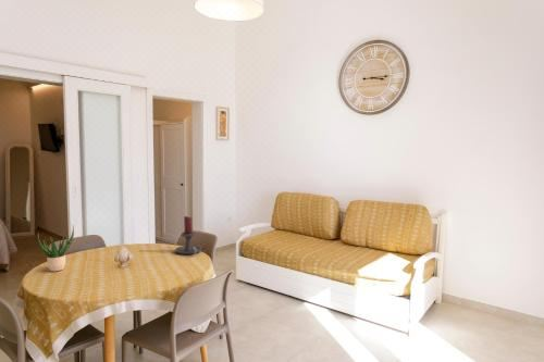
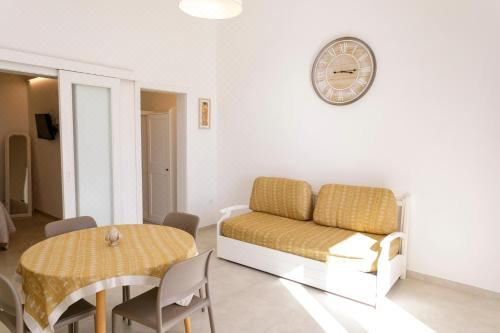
- candle holder [174,215,202,255]
- potted plant [37,225,75,273]
